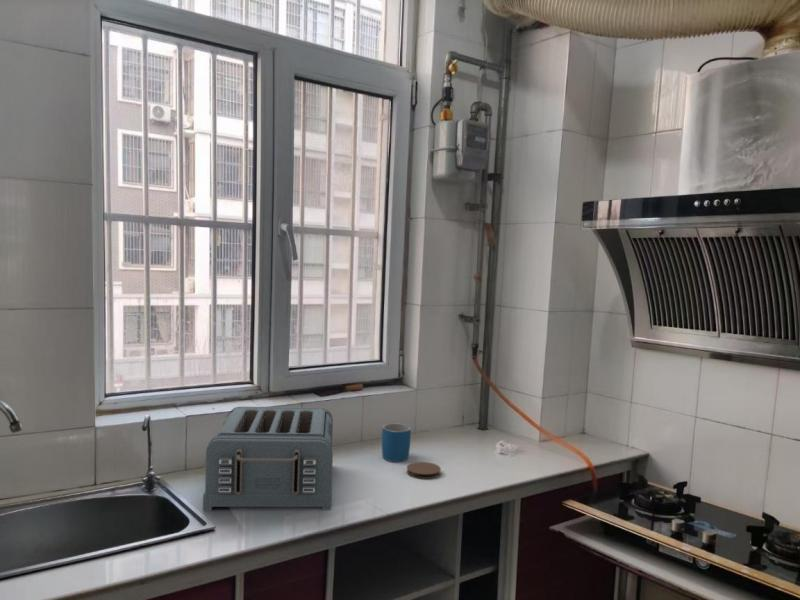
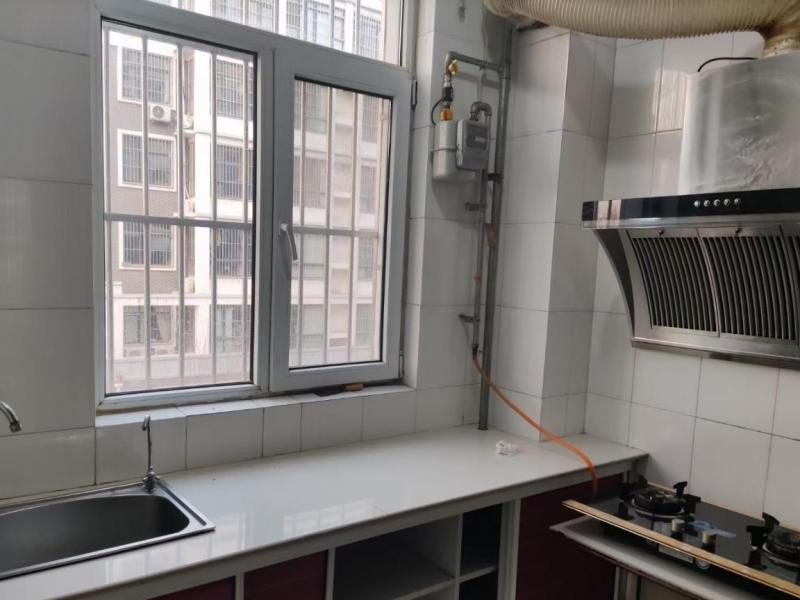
- mug [381,422,412,463]
- toaster [202,406,334,512]
- coaster [406,461,442,480]
